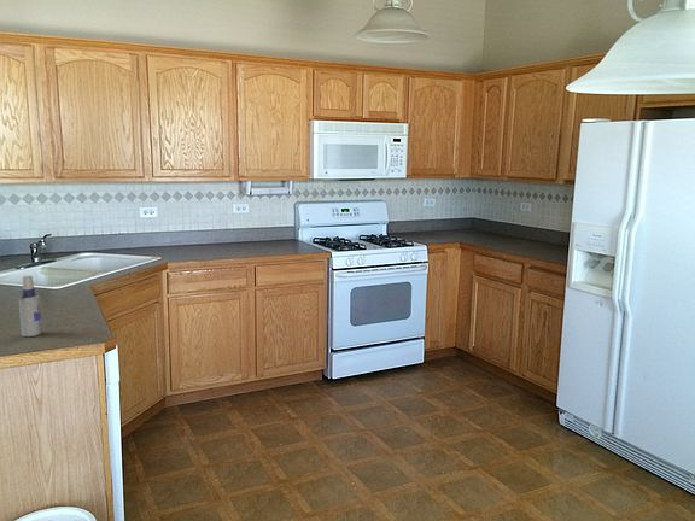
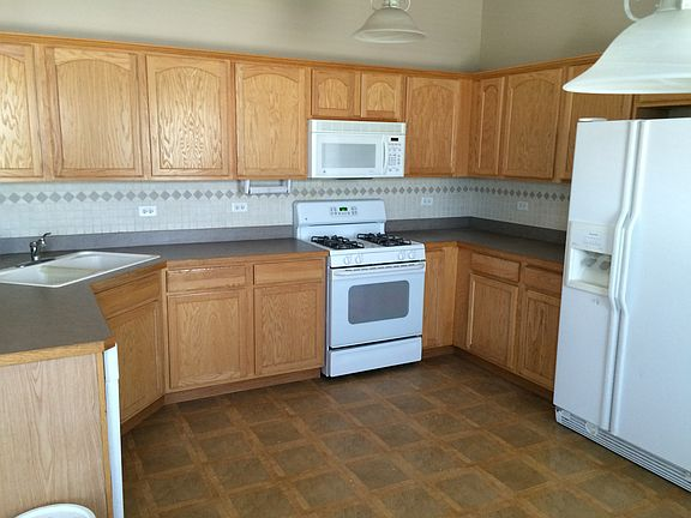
- spray bottle [17,275,43,338]
